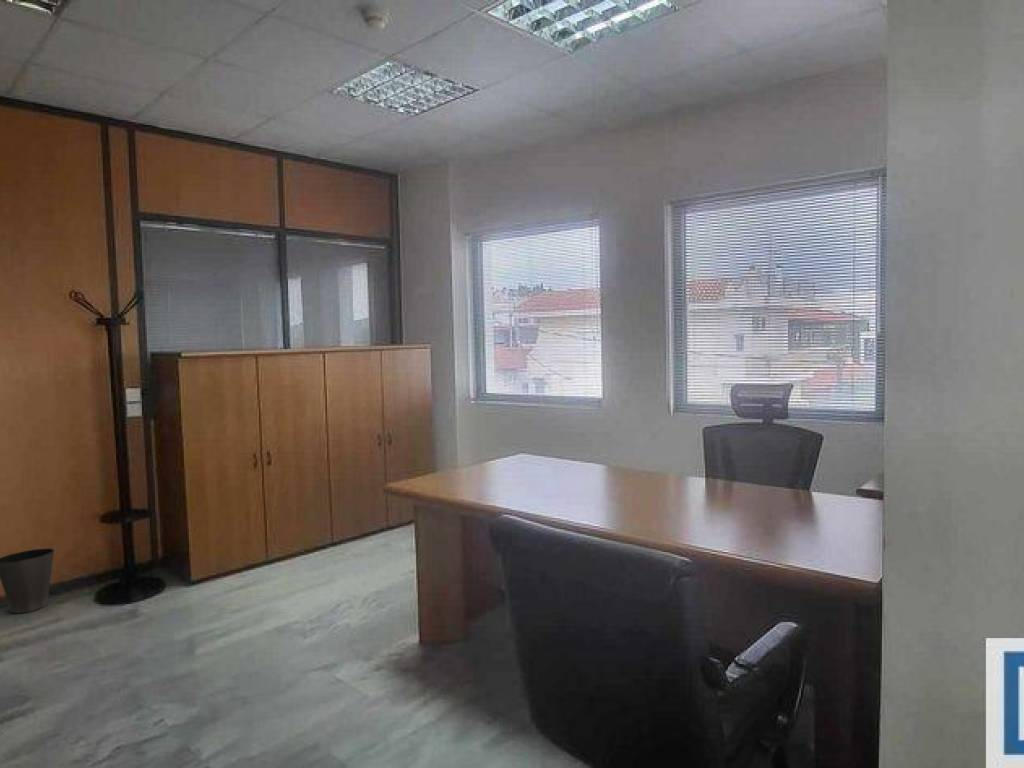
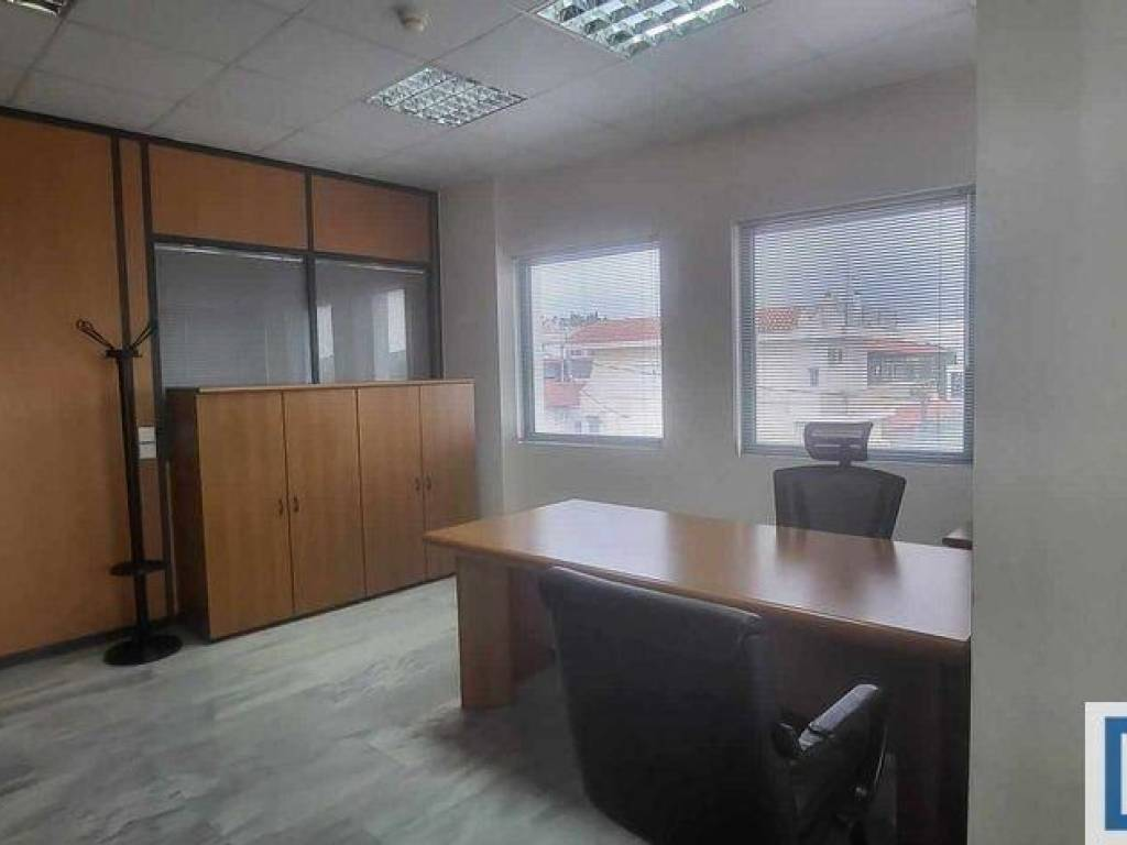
- waste basket [0,547,55,614]
